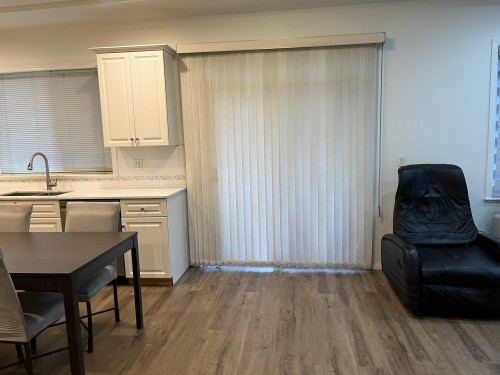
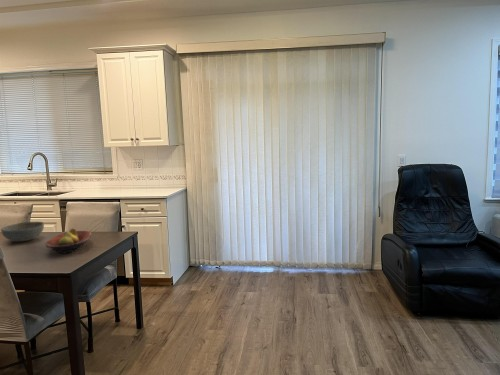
+ bowl [0,221,45,243]
+ fruit bowl [44,227,93,255]
